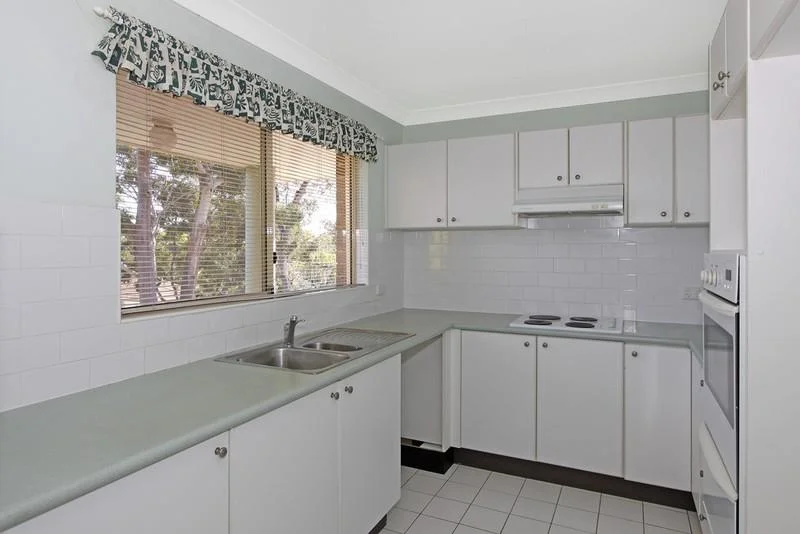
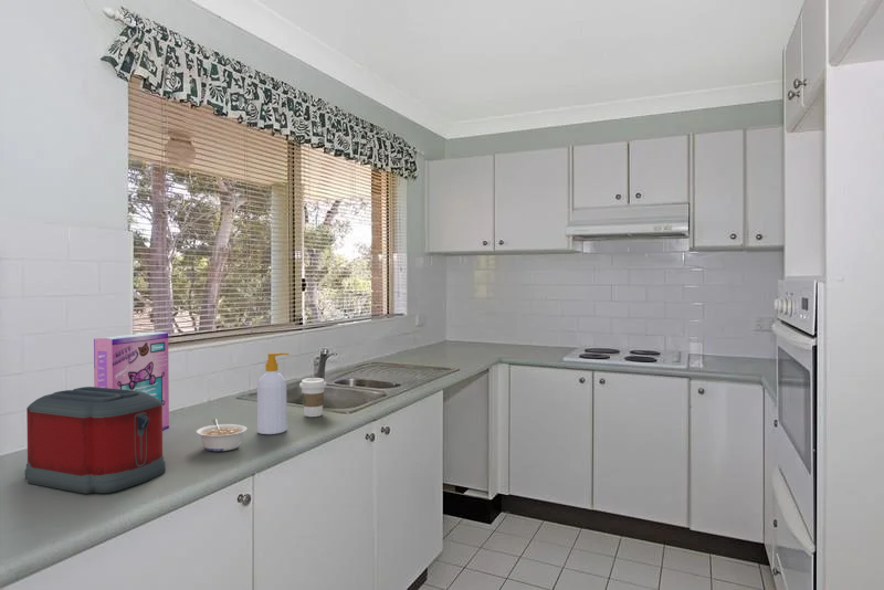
+ coffee cup [298,377,327,418]
+ soap bottle [256,351,290,435]
+ legume [196,418,248,452]
+ toaster [23,386,167,495]
+ cereal box [93,330,170,431]
